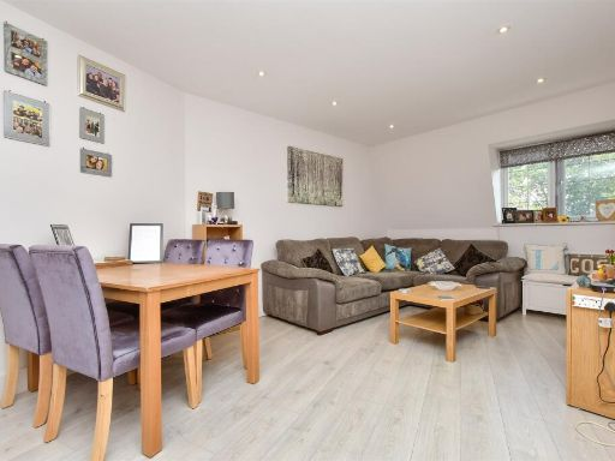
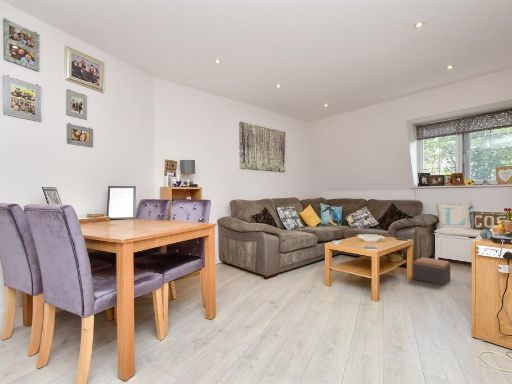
+ footstool [412,256,451,286]
